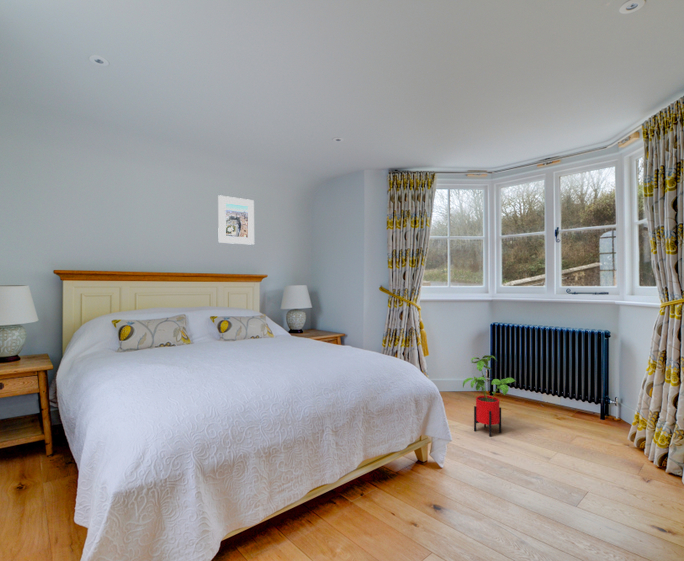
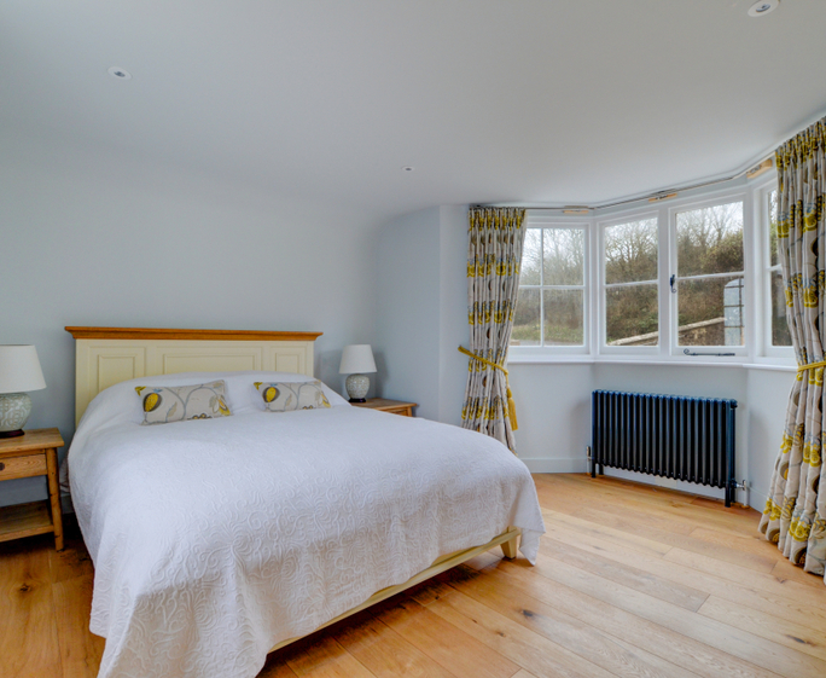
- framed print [217,195,255,246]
- house plant [462,354,516,438]
